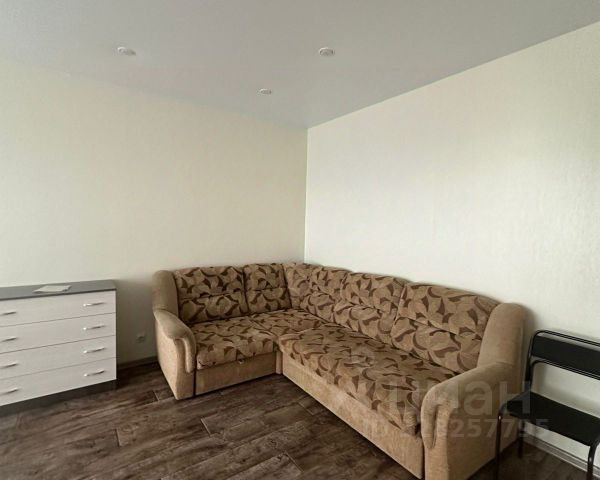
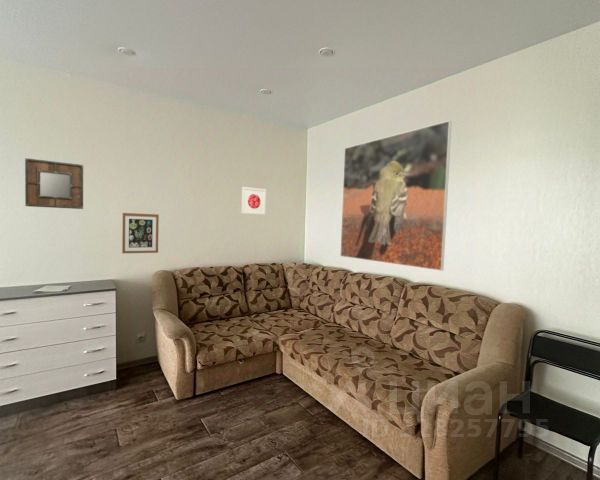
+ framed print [240,186,267,216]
+ home mirror [24,157,84,210]
+ wall art [121,212,160,254]
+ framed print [339,120,453,272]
